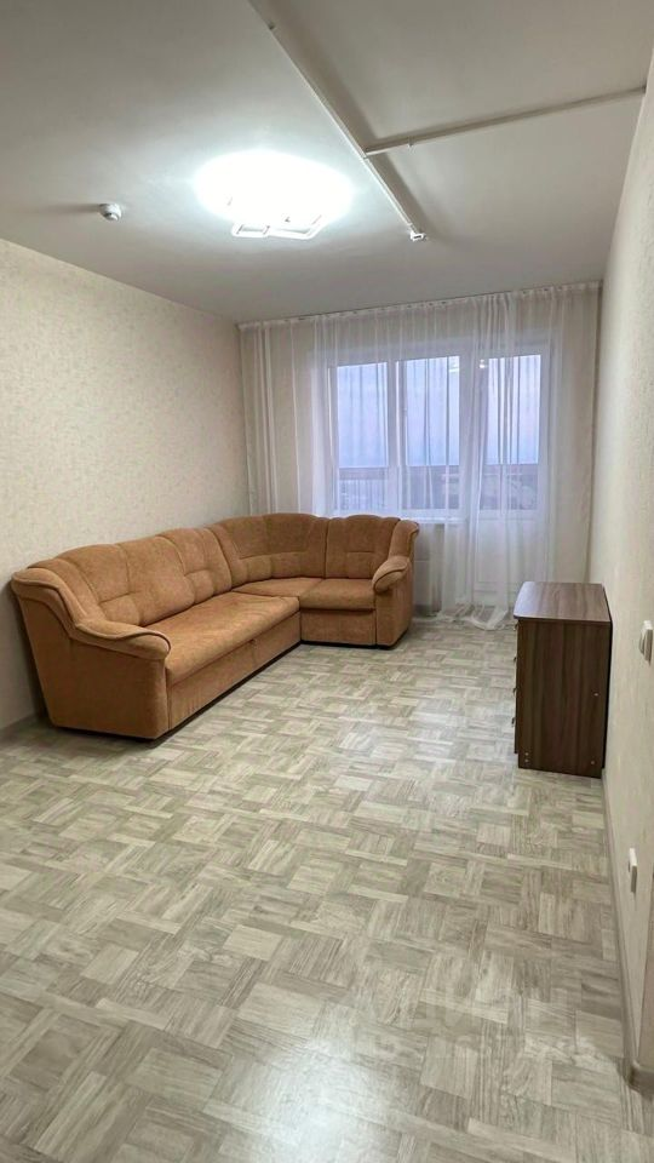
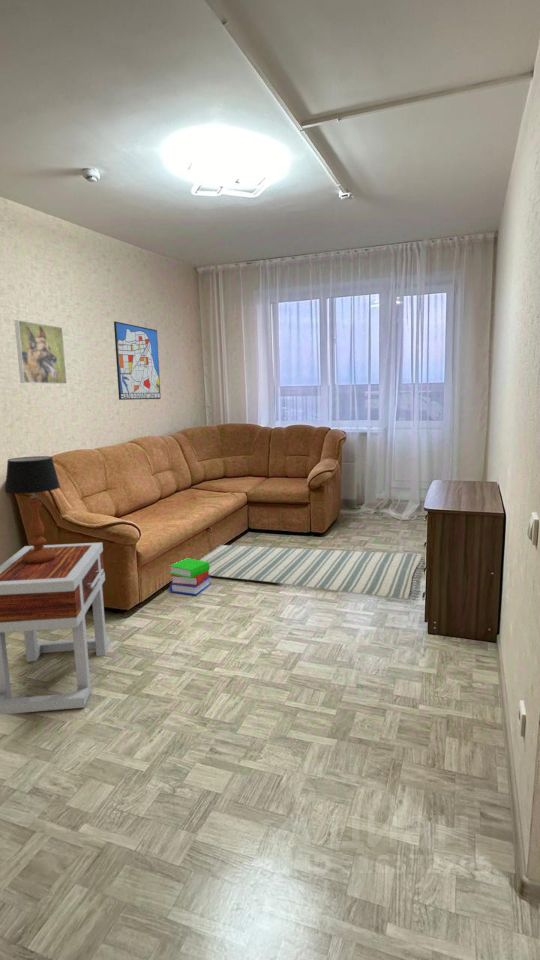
+ wall art [113,320,161,401]
+ side table [0,541,111,715]
+ book [169,558,211,596]
+ table lamp [4,455,61,564]
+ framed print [14,319,68,385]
+ rug [199,544,426,601]
